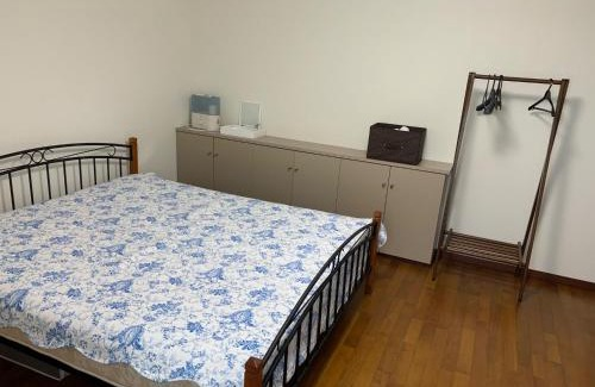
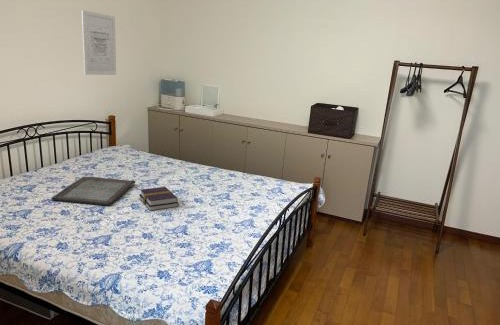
+ serving tray [50,176,136,206]
+ wall art [81,9,117,76]
+ book [138,186,180,212]
